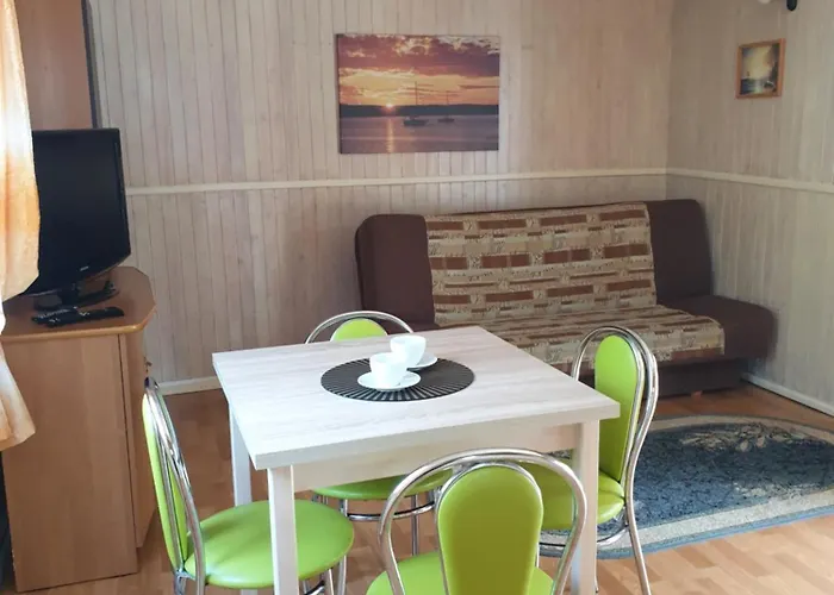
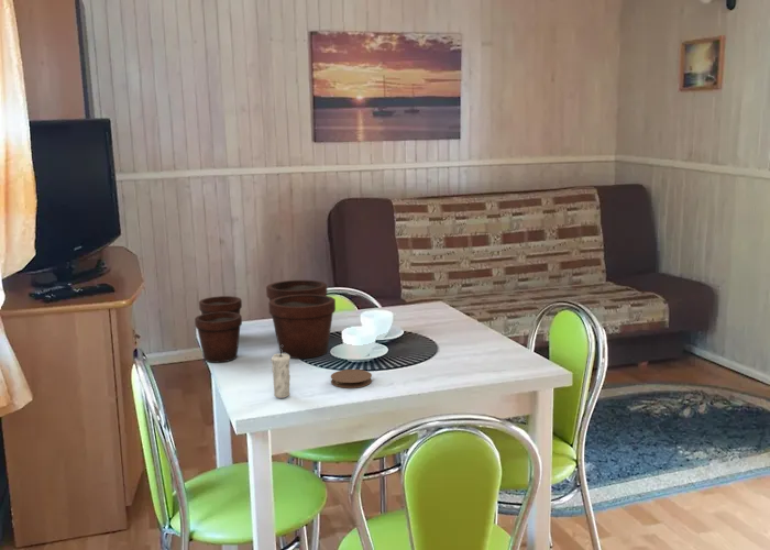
+ flower pot [194,279,337,364]
+ coaster [330,369,373,389]
+ candle [270,345,292,399]
